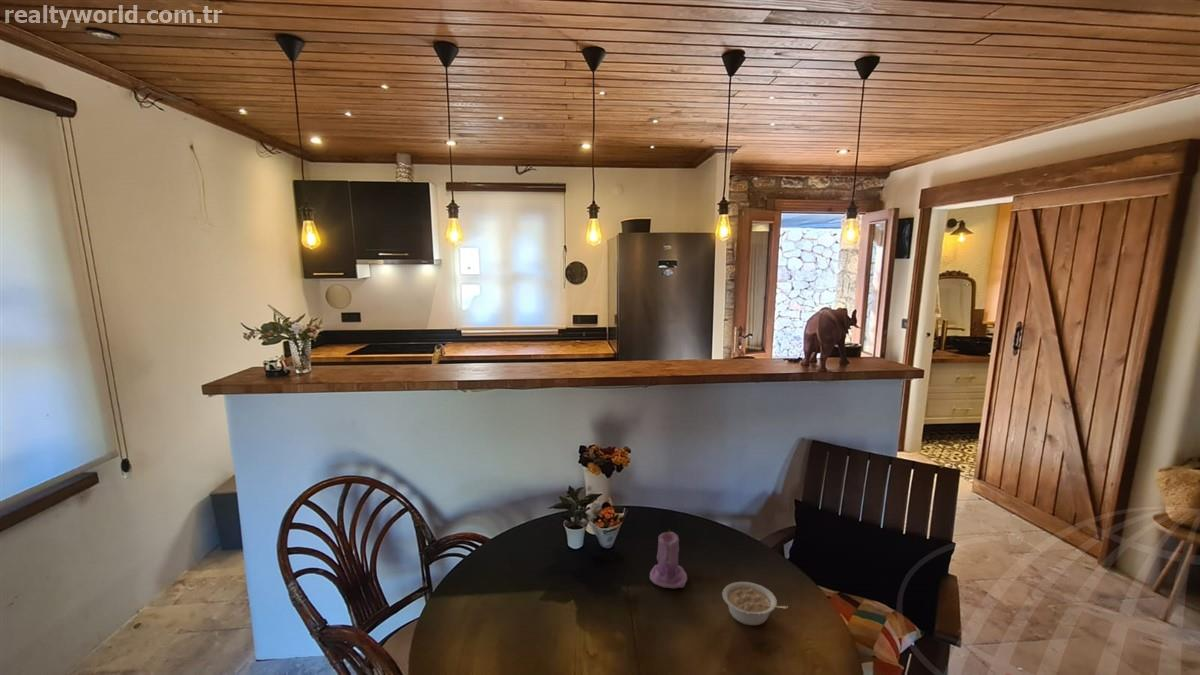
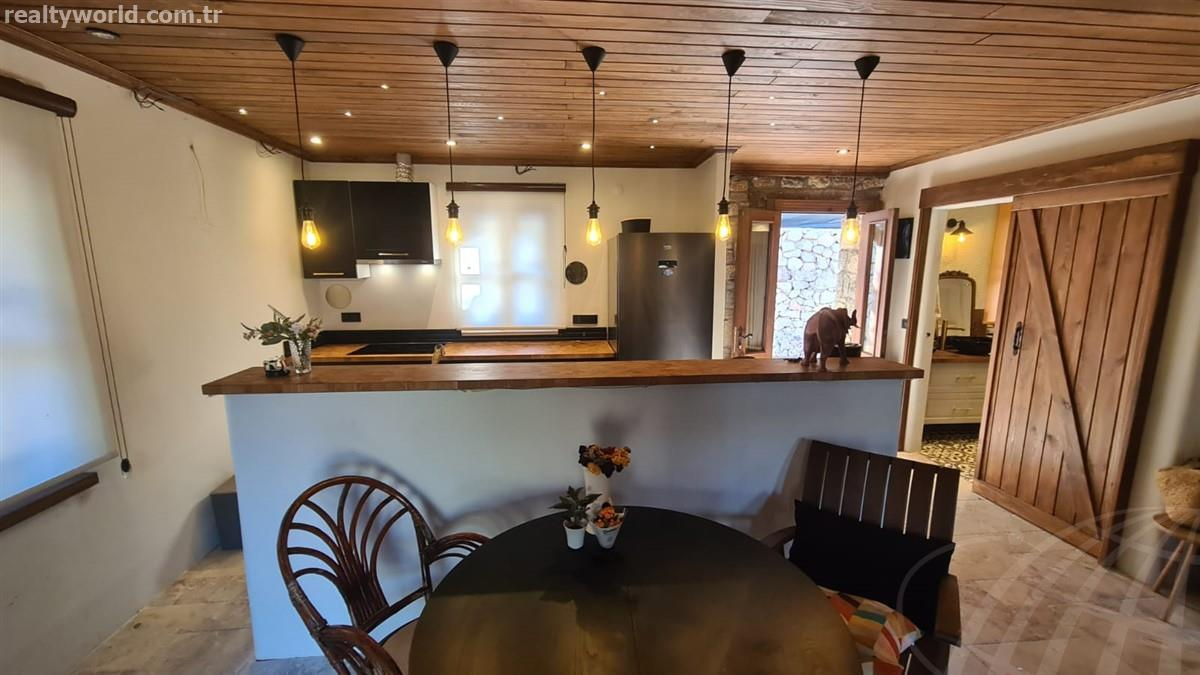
- candle [649,529,688,589]
- legume [721,581,789,626]
